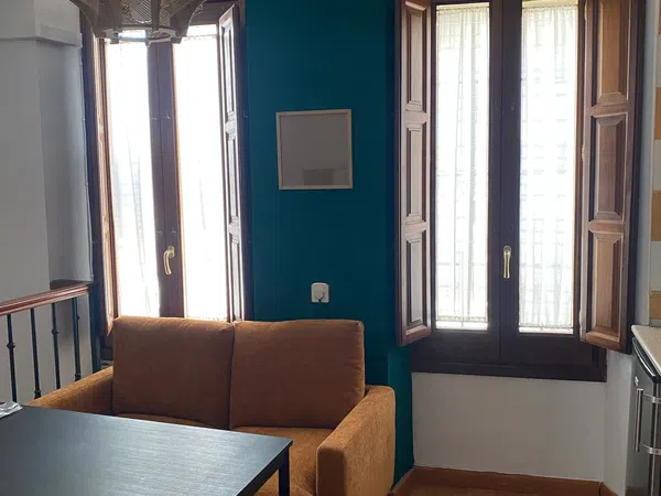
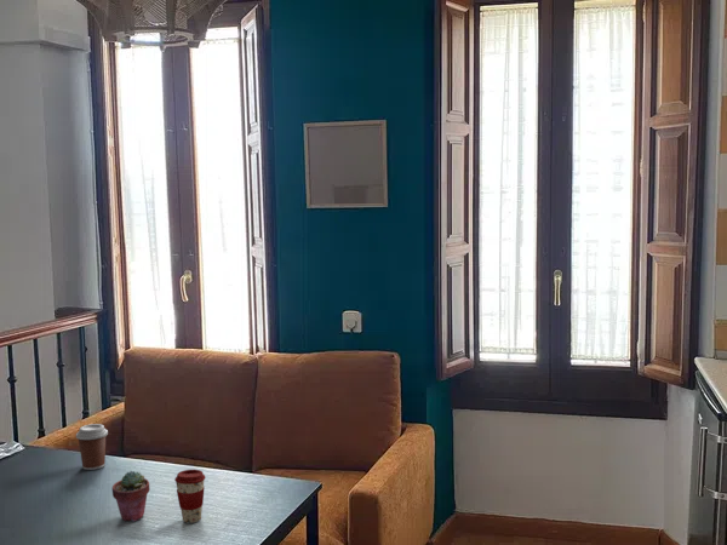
+ coffee cup [173,469,206,524]
+ coffee cup [75,423,109,471]
+ potted succulent [110,470,151,523]
